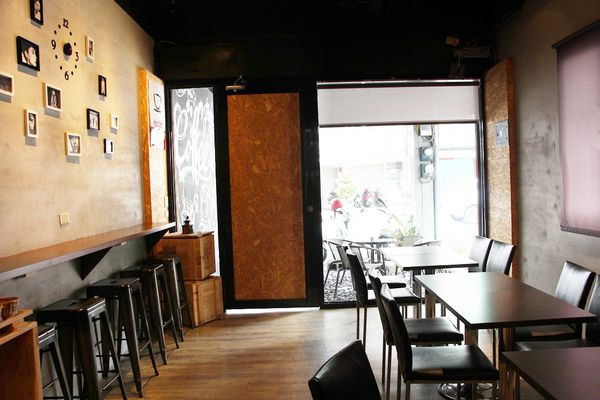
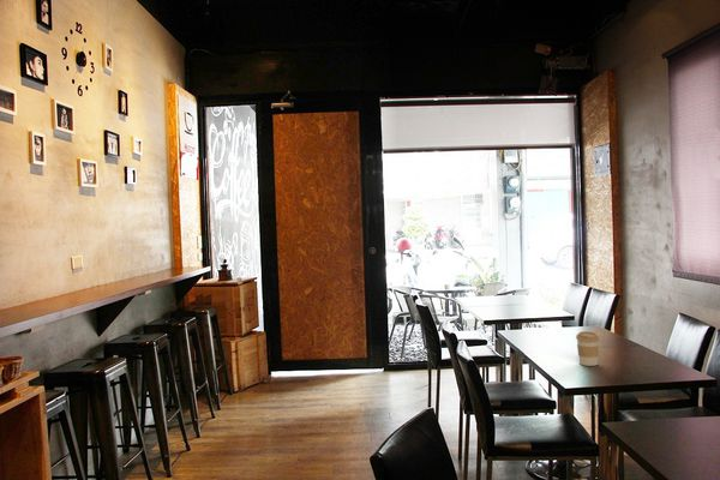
+ coffee cup [575,330,601,367]
